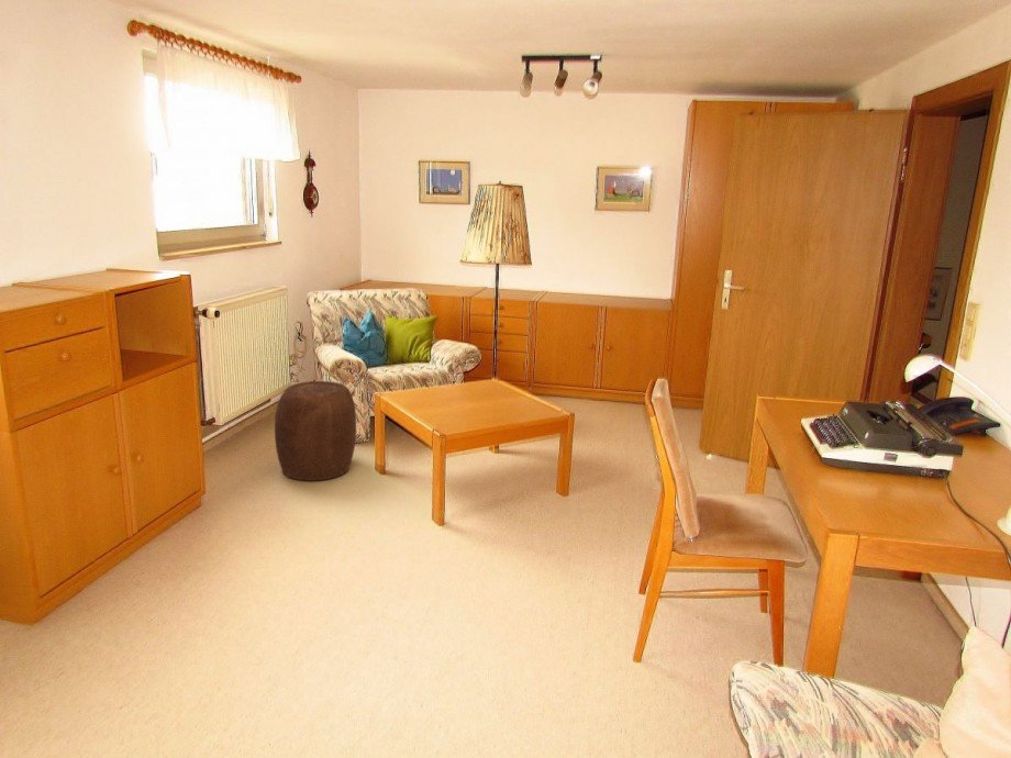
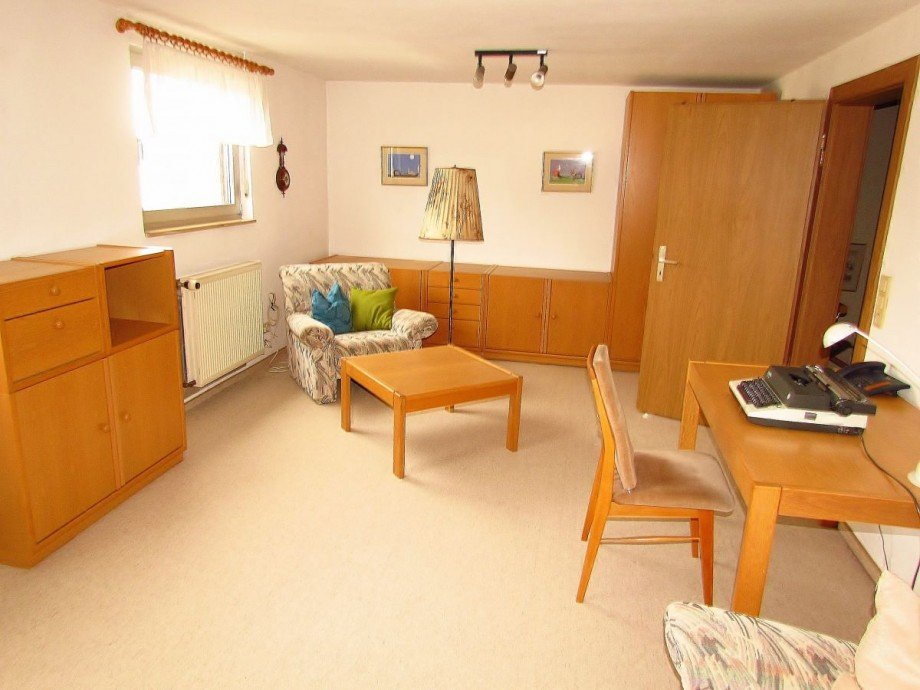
- stool [274,380,357,482]
